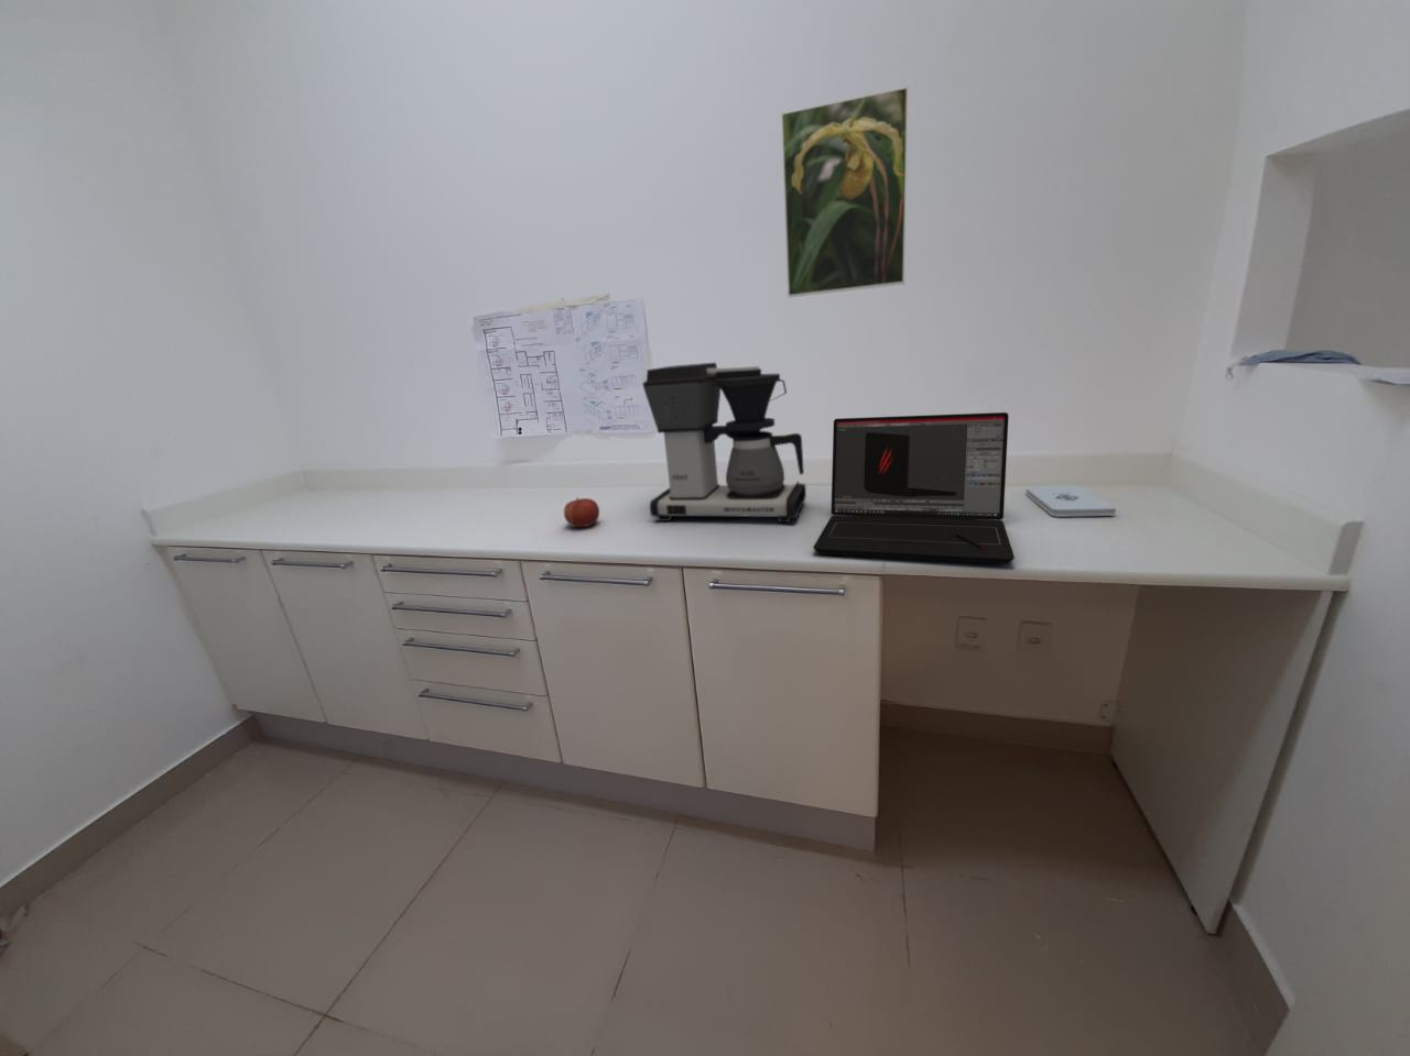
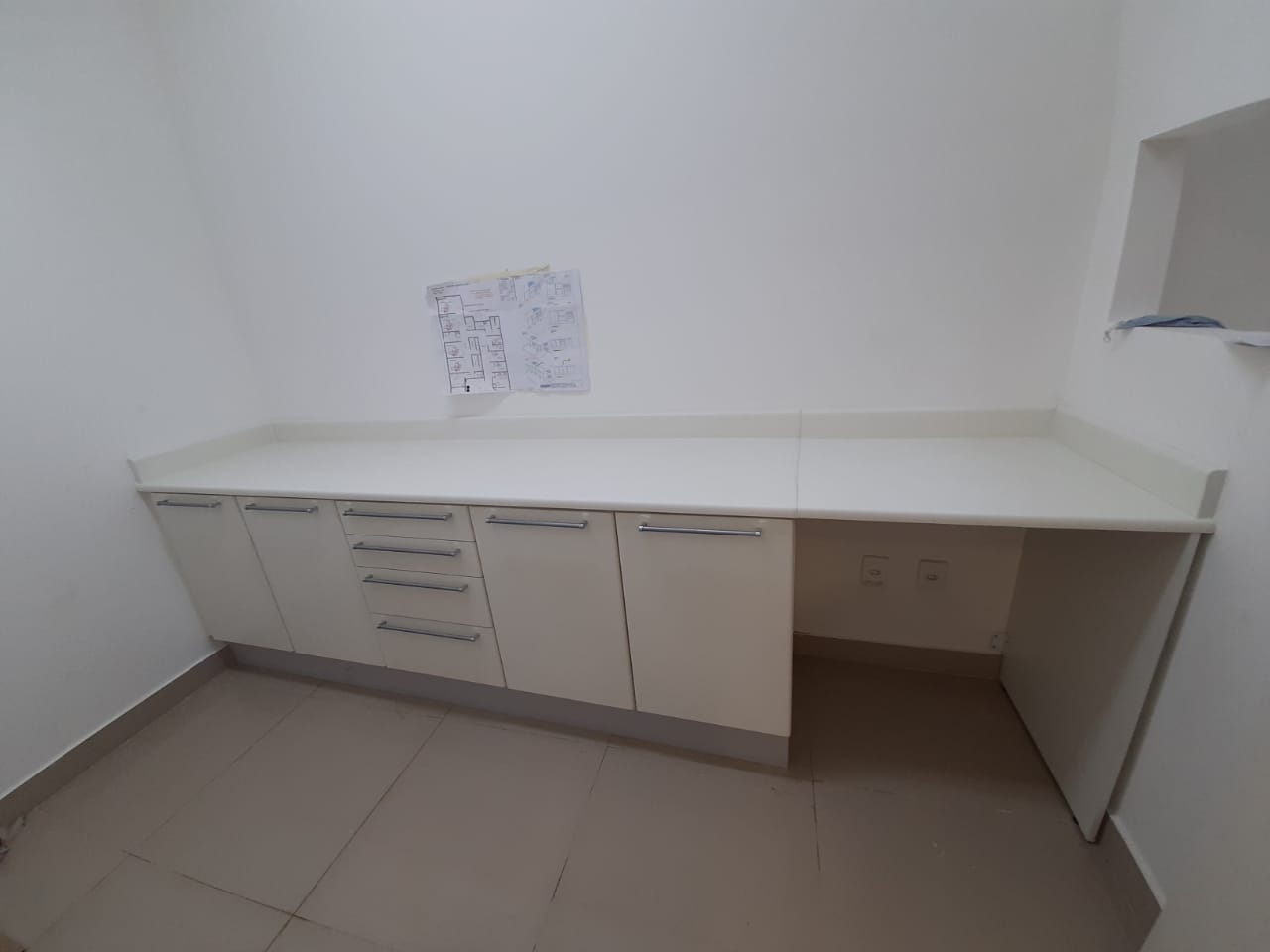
- coffee maker [641,361,807,524]
- laptop [812,412,1016,566]
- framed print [779,84,910,298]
- fruit [563,496,601,528]
- notepad [1025,484,1117,518]
